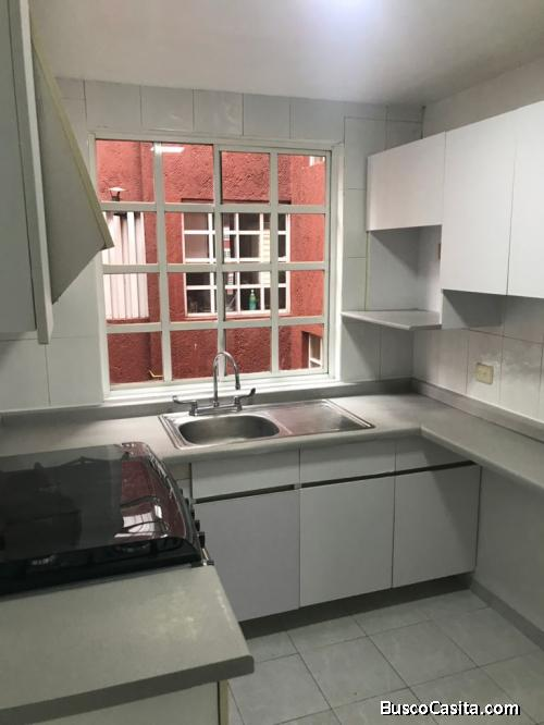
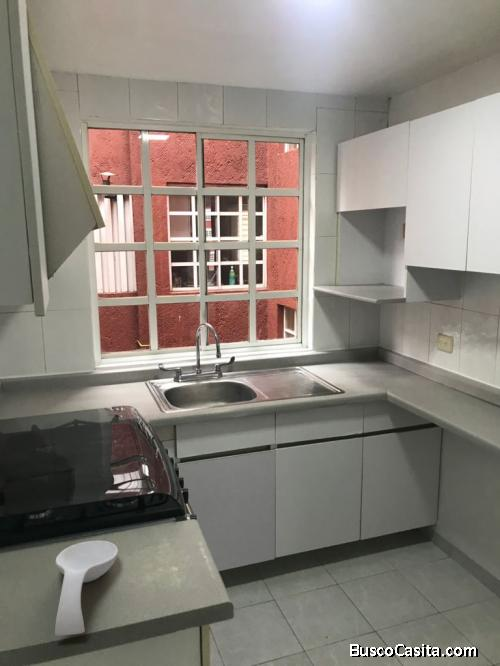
+ spoon rest [54,540,119,637]
